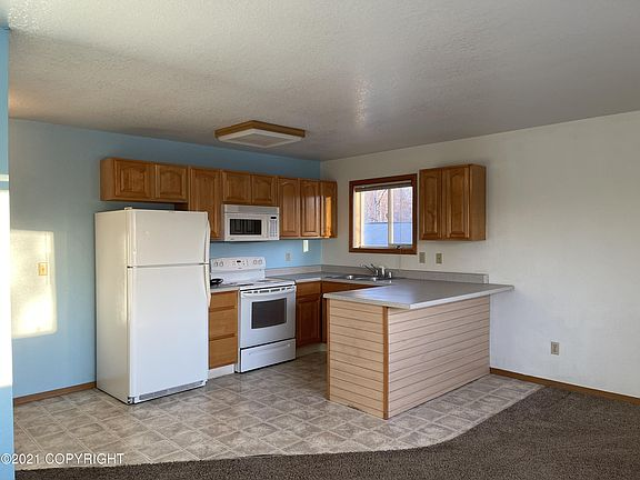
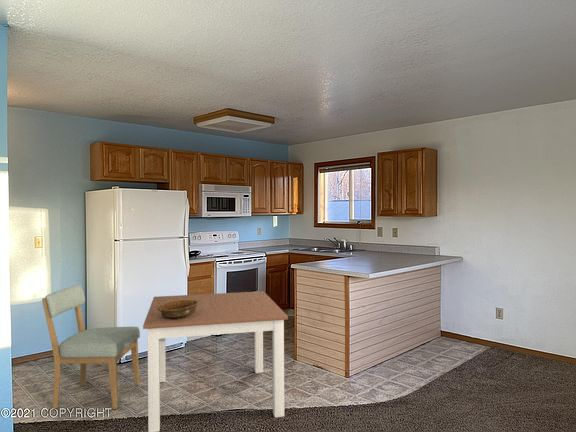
+ decorative bowl [157,300,199,319]
+ dining table [142,290,289,432]
+ chair [41,284,141,410]
